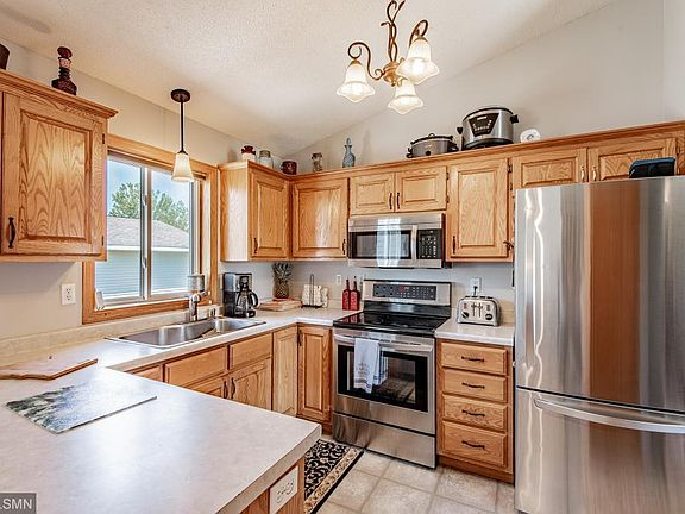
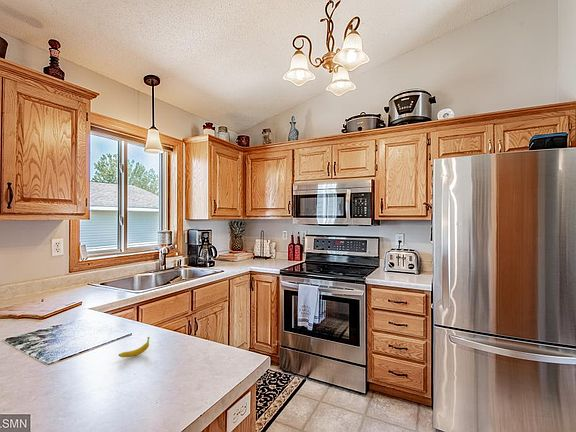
+ fruit [118,336,150,358]
